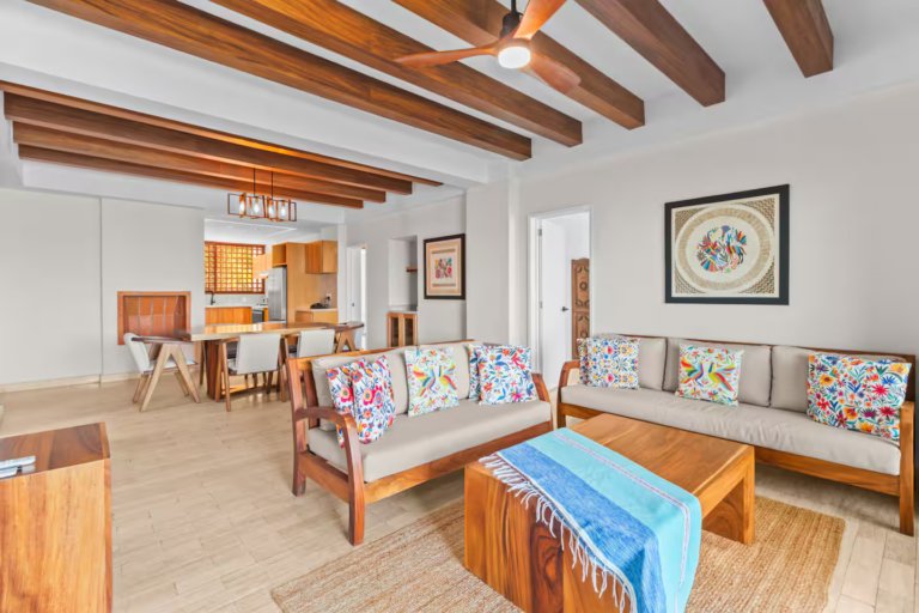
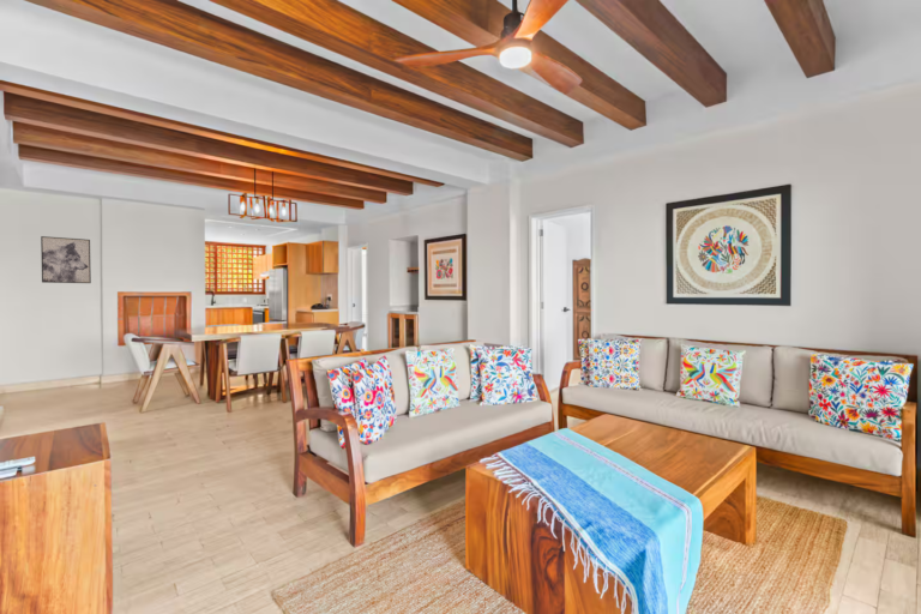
+ wall art [40,235,92,284]
